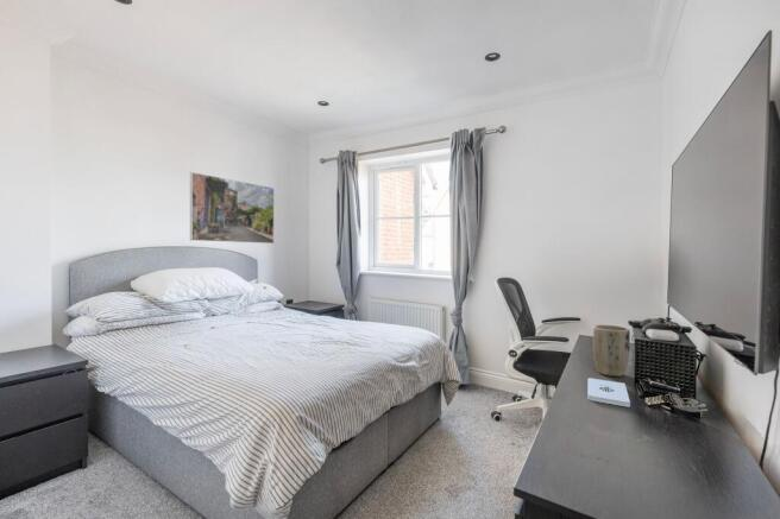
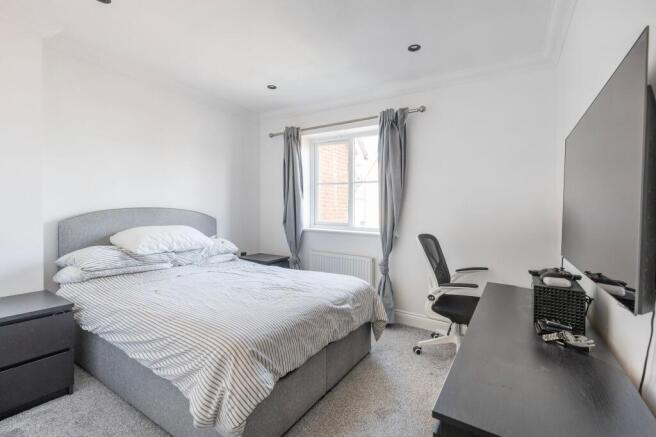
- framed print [189,171,275,245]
- notepad [586,376,631,409]
- plant pot [592,324,631,378]
